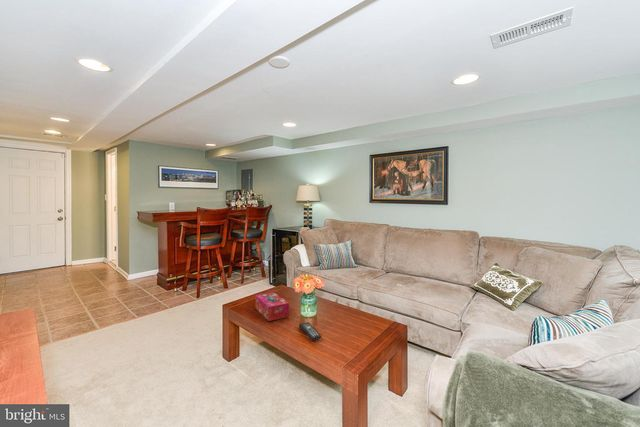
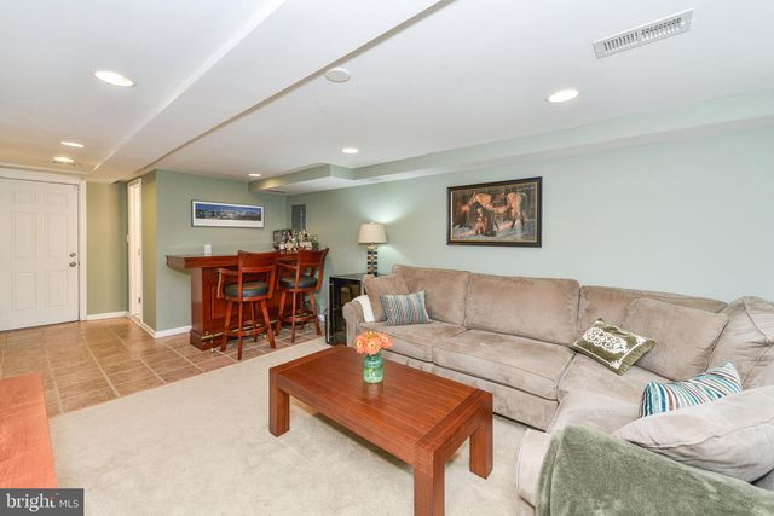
- tissue box [254,291,290,322]
- remote control [298,321,322,341]
